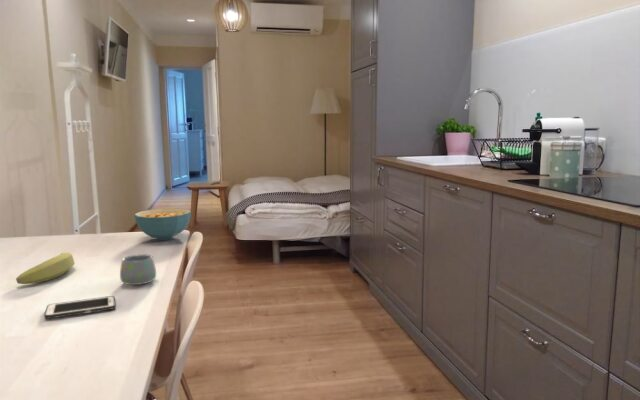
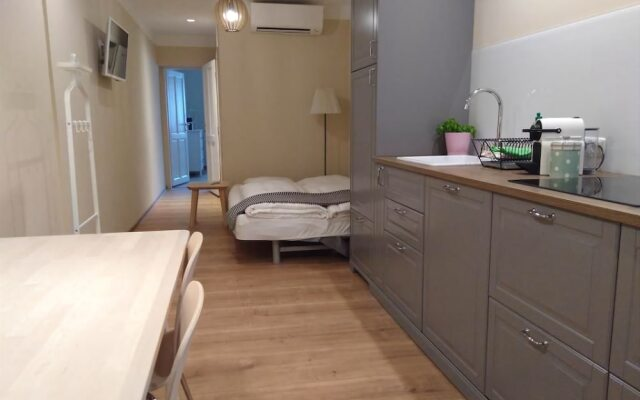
- cell phone [43,295,116,320]
- banana [15,252,75,285]
- mug [119,253,157,286]
- cereal bowl [133,207,192,241]
